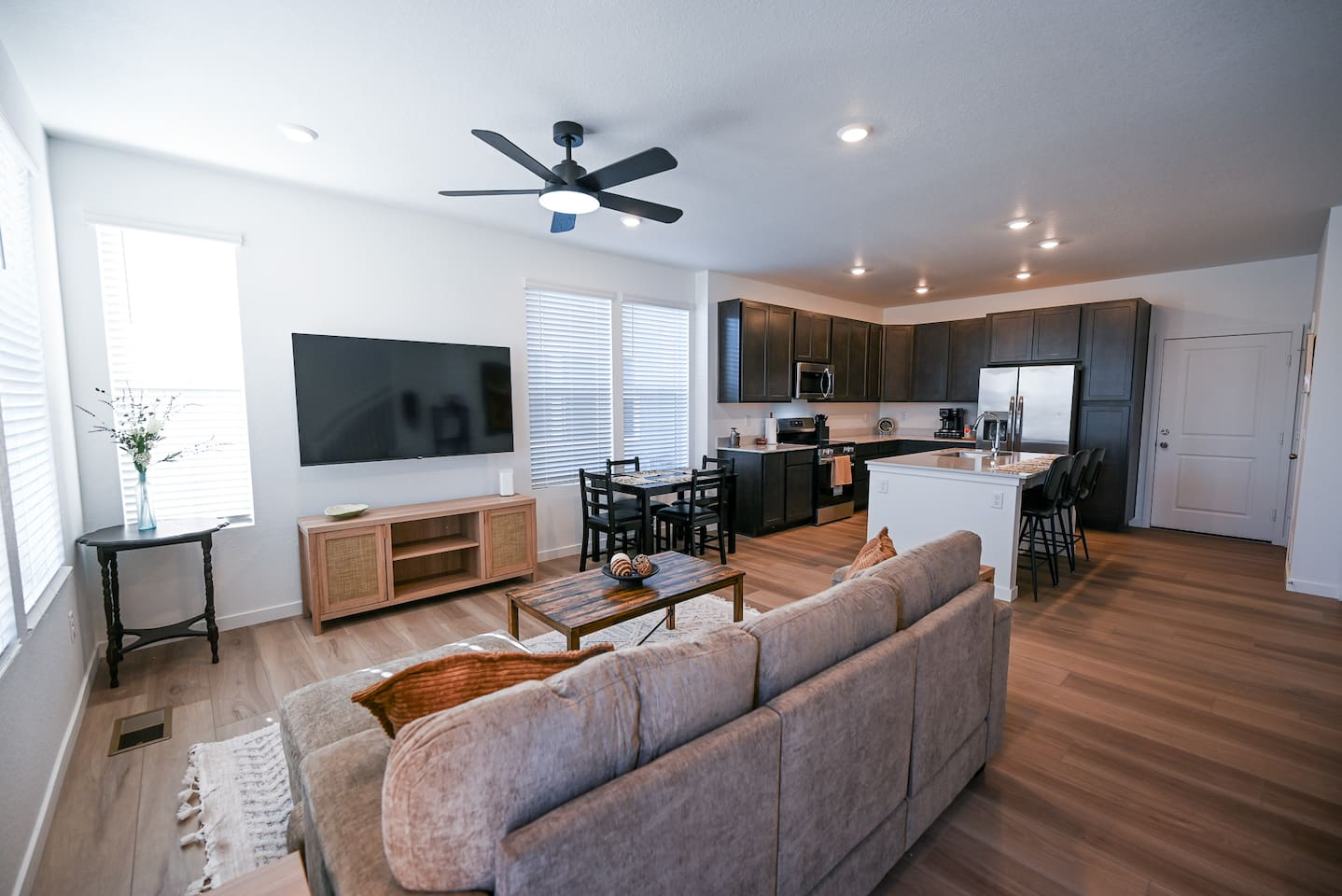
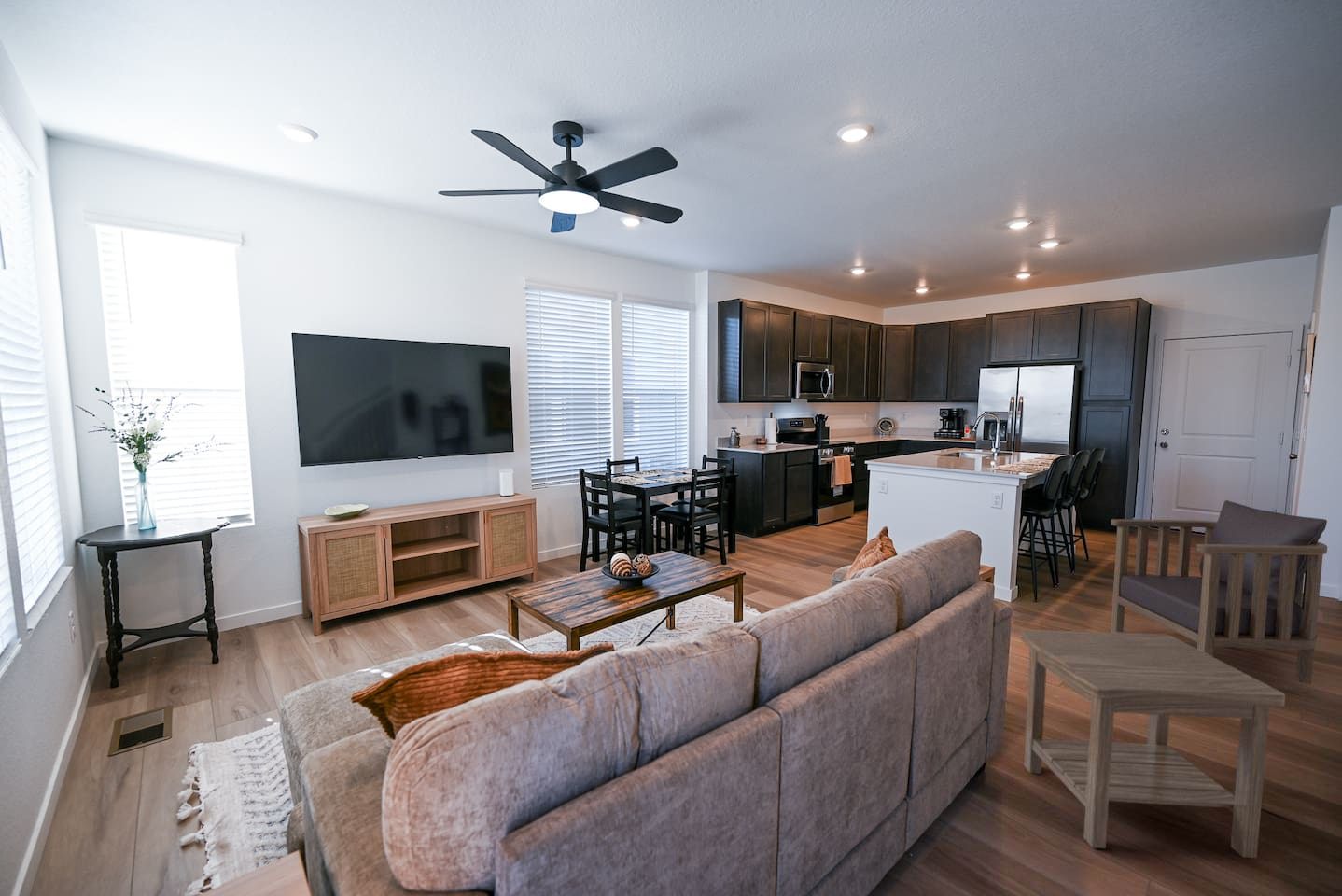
+ armchair [1110,499,1328,685]
+ side table [1020,629,1286,859]
